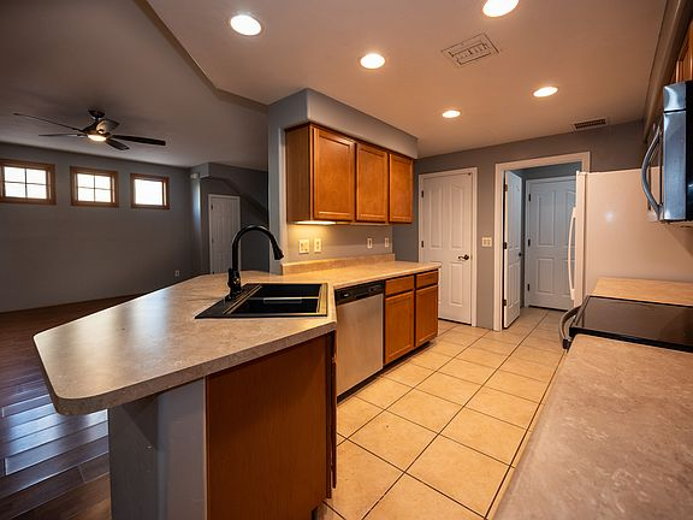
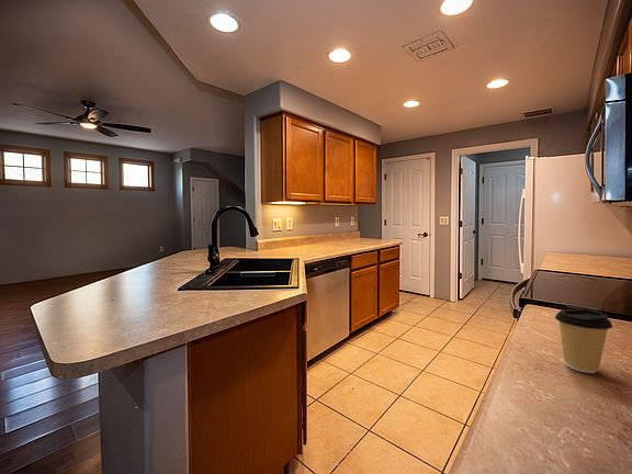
+ coffee cup [554,308,613,374]
